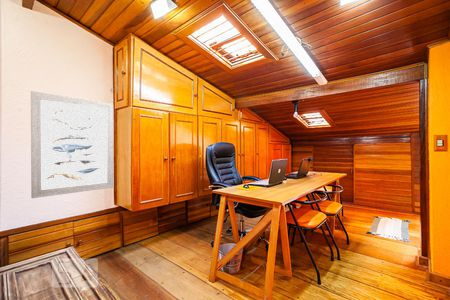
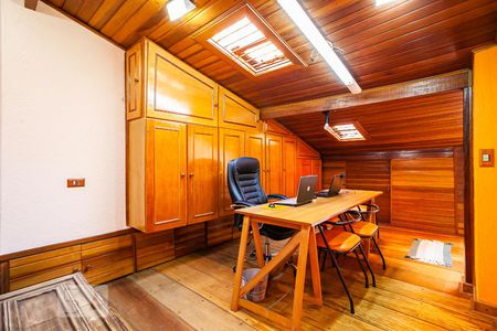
- wall art [30,90,115,199]
